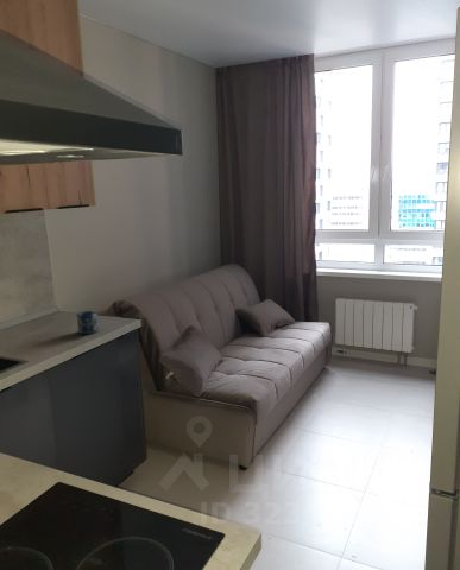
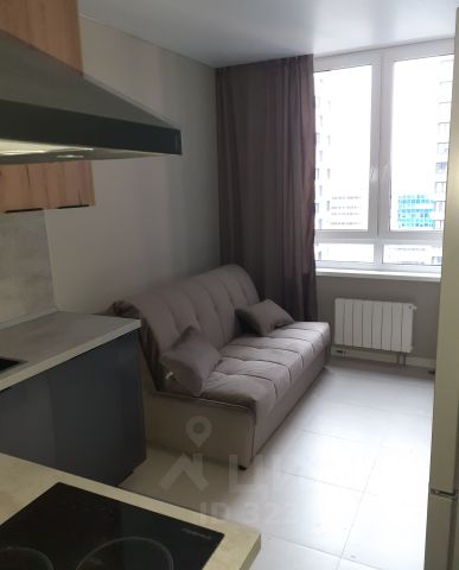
- cup [76,310,100,335]
